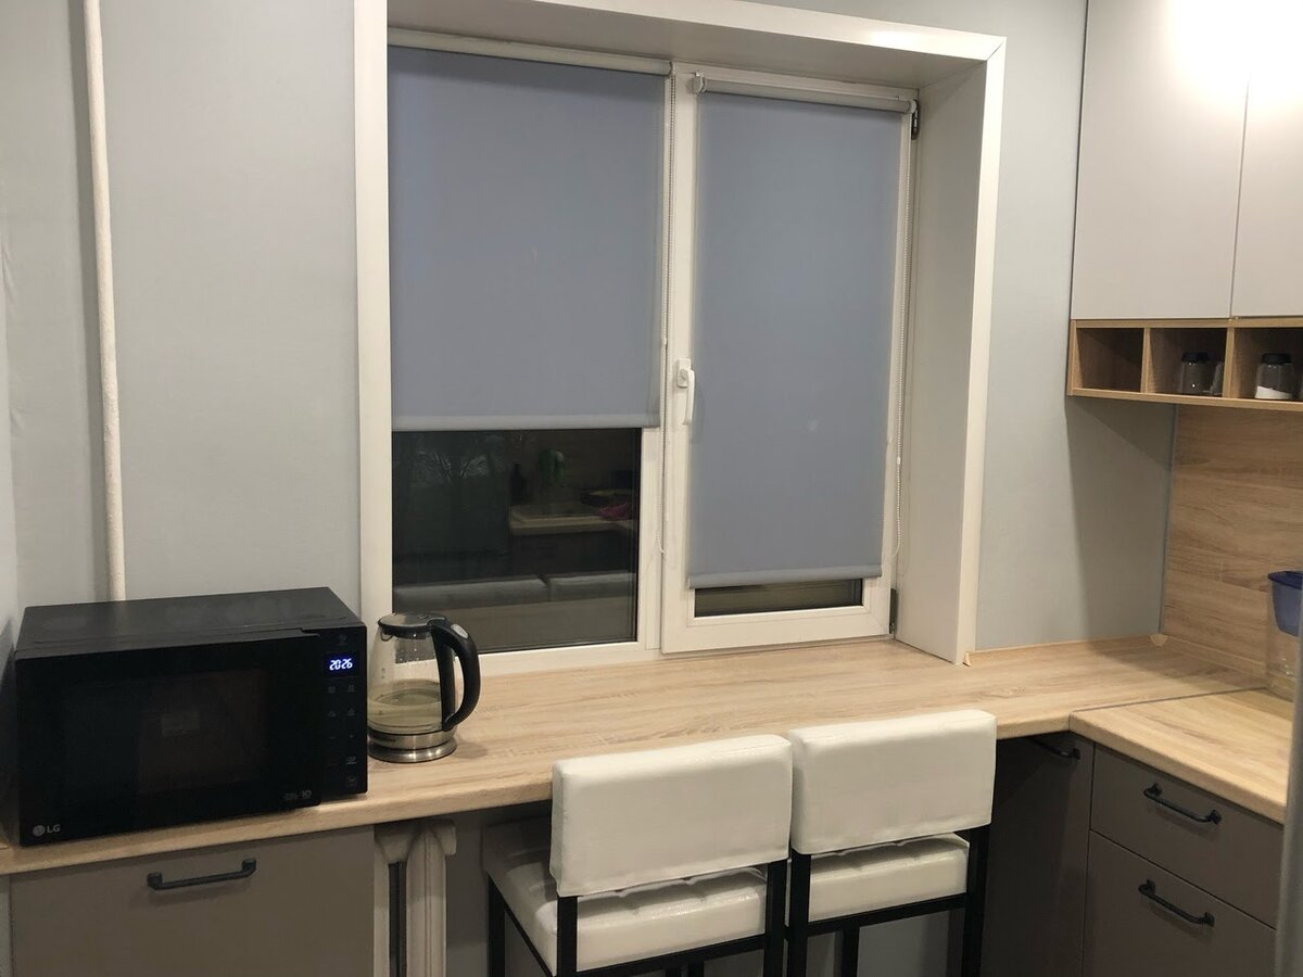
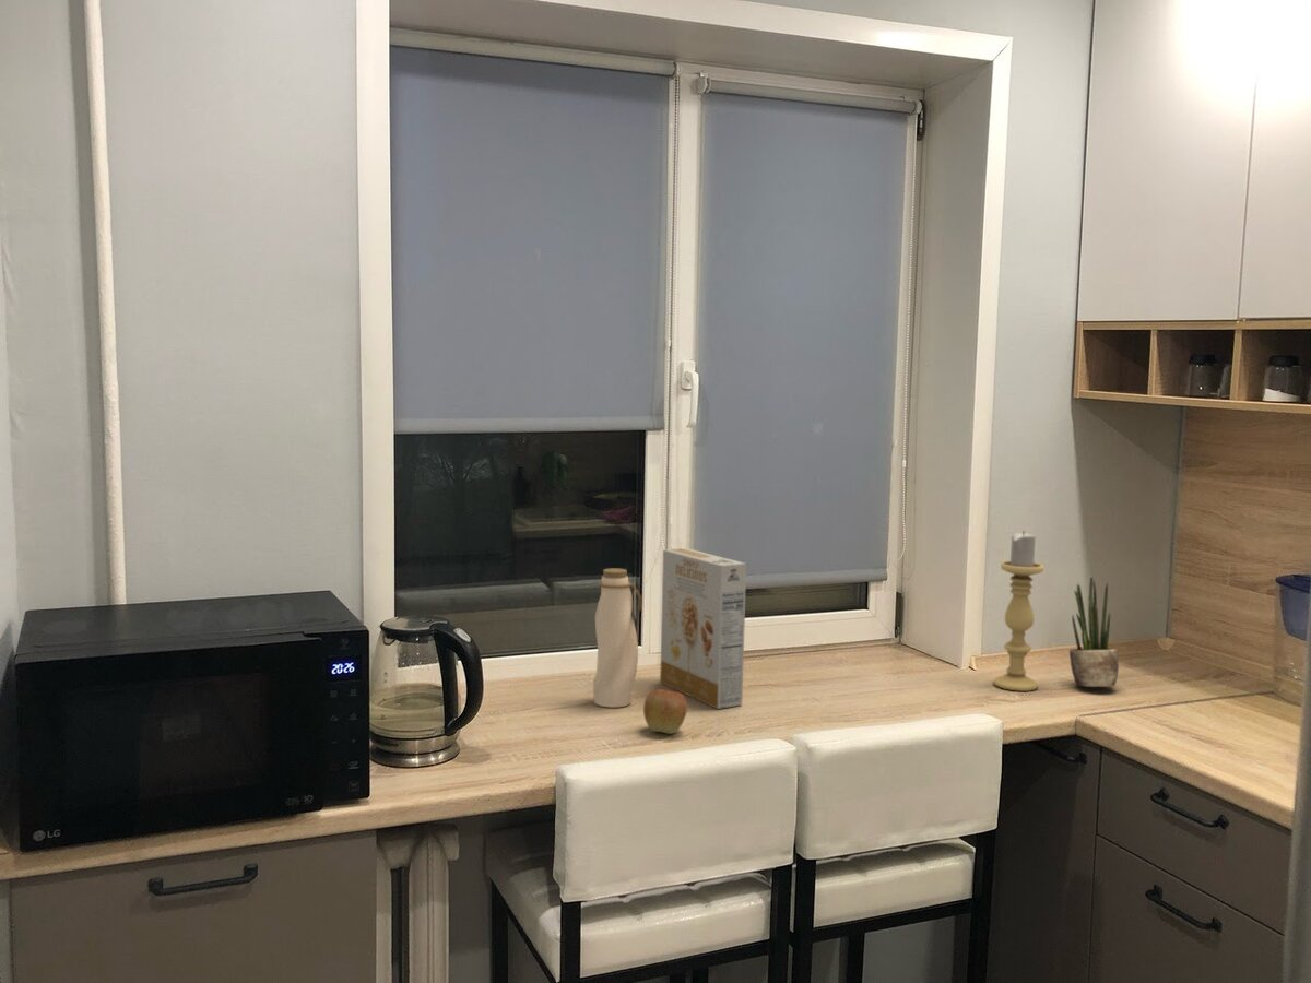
+ cereal box [659,547,747,710]
+ potted plant [1068,576,1120,688]
+ apple [642,688,688,735]
+ water bottle [592,567,643,709]
+ candle holder [992,530,1044,692]
